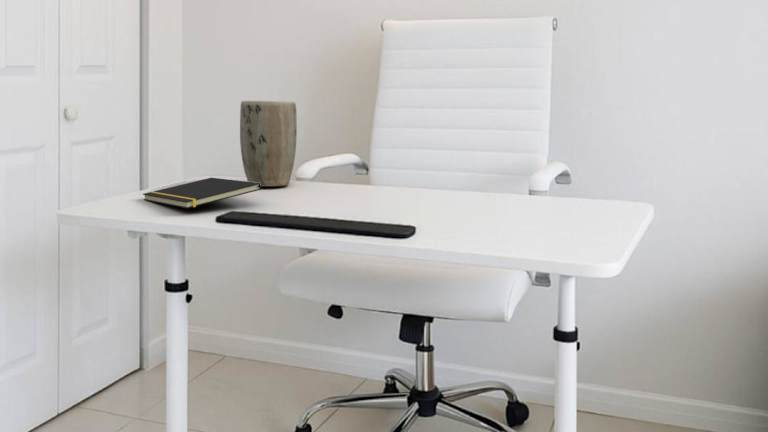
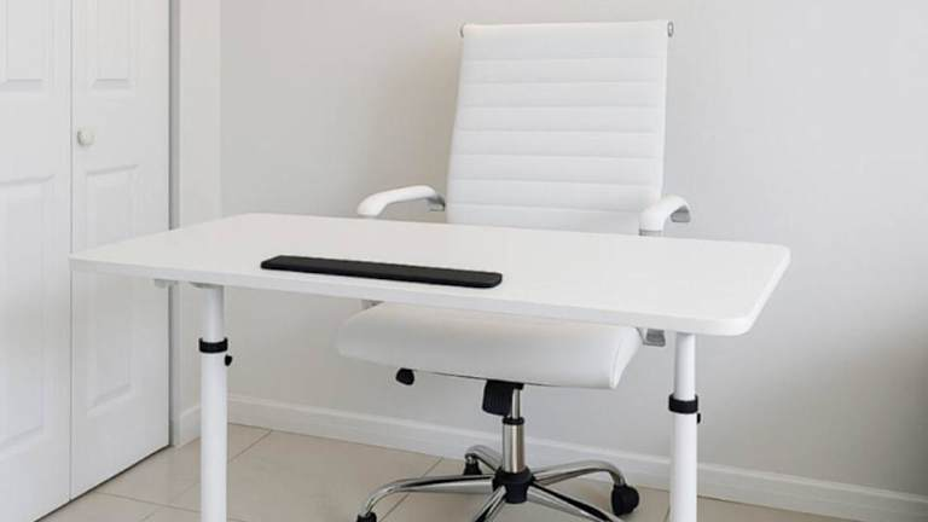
- notepad [142,177,262,209]
- plant pot [239,100,298,187]
